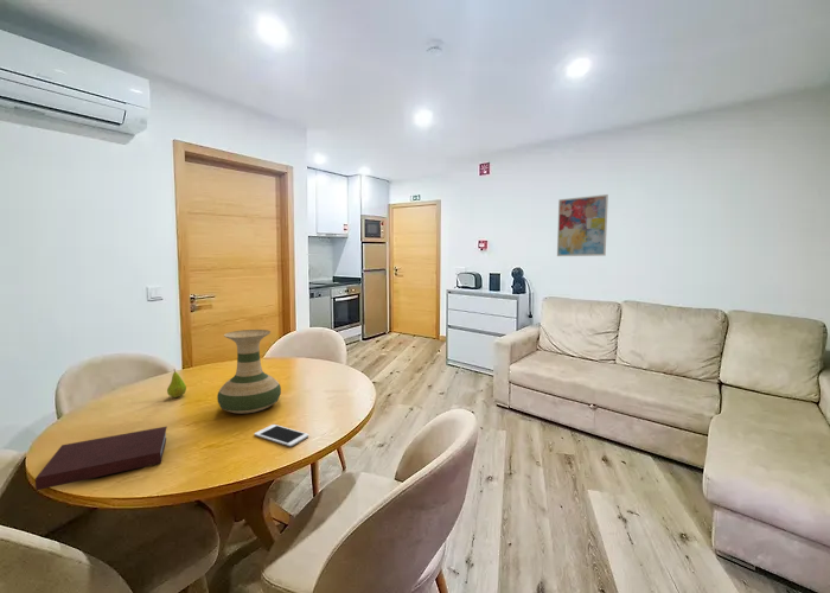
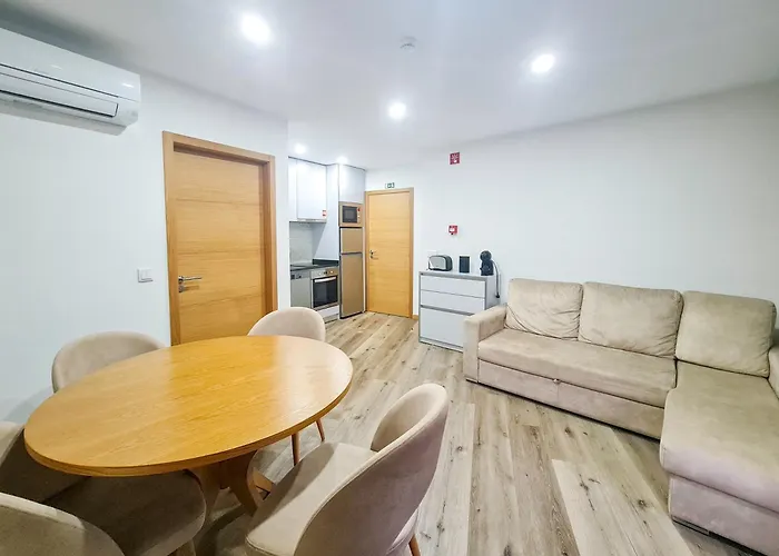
- cell phone [254,423,309,447]
- wall art [556,193,609,257]
- vase [216,329,282,415]
- notebook [34,426,168,491]
- fruit [166,370,187,398]
